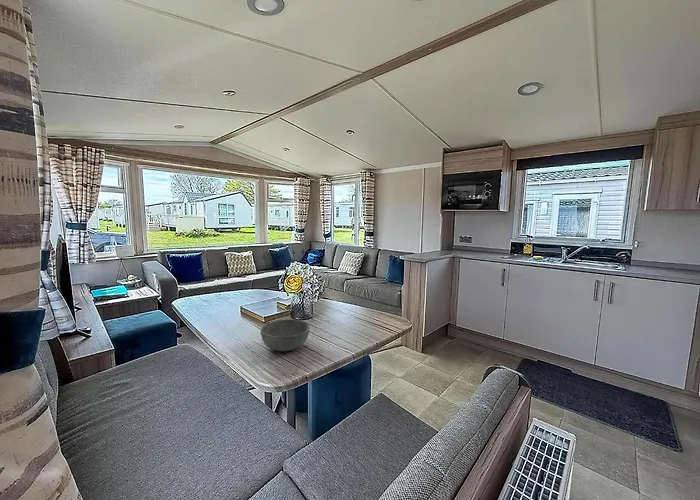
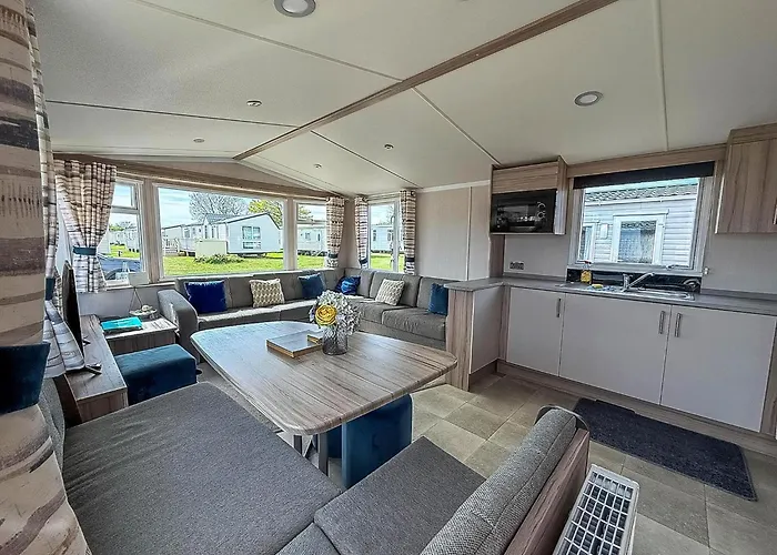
- bowl [260,318,311,352]
